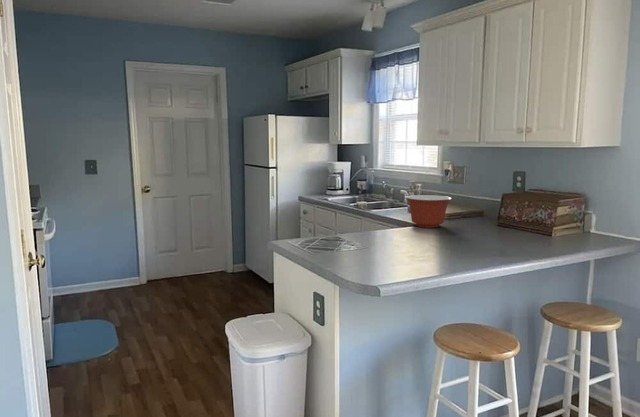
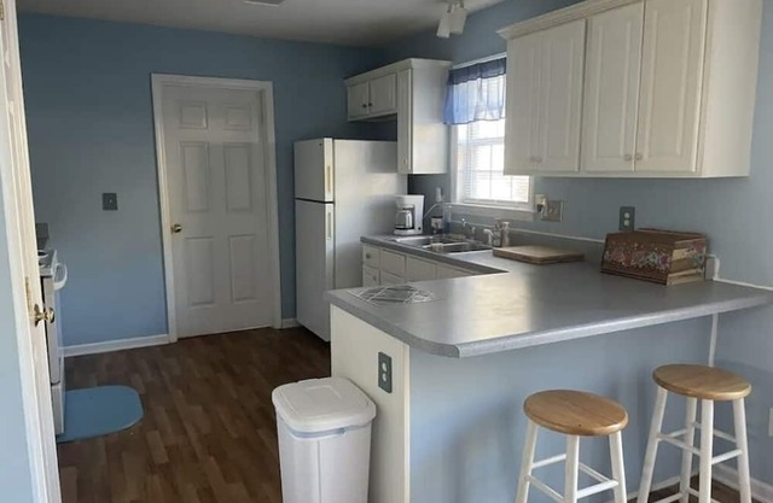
- mixing bowl [404,194,453,229]
